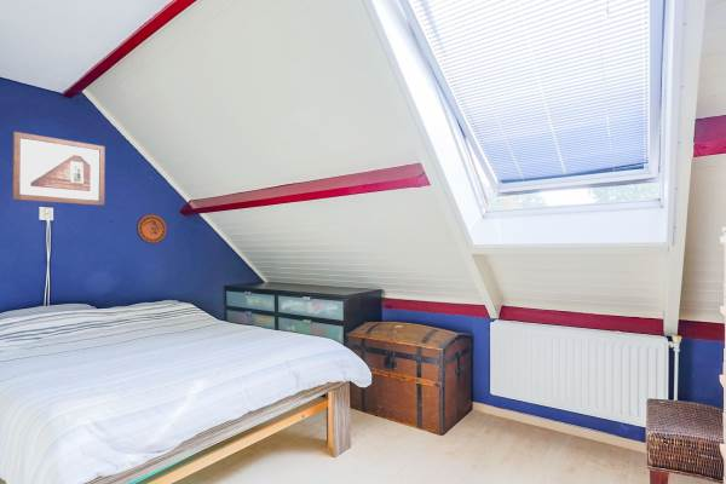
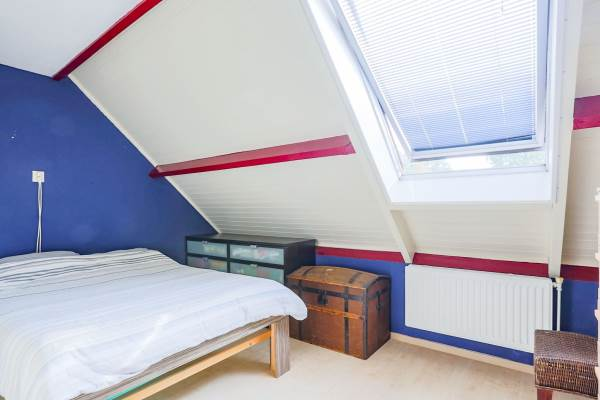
- decorative plate [136,213,168,244]
- picture frame [11,131,106,207]
